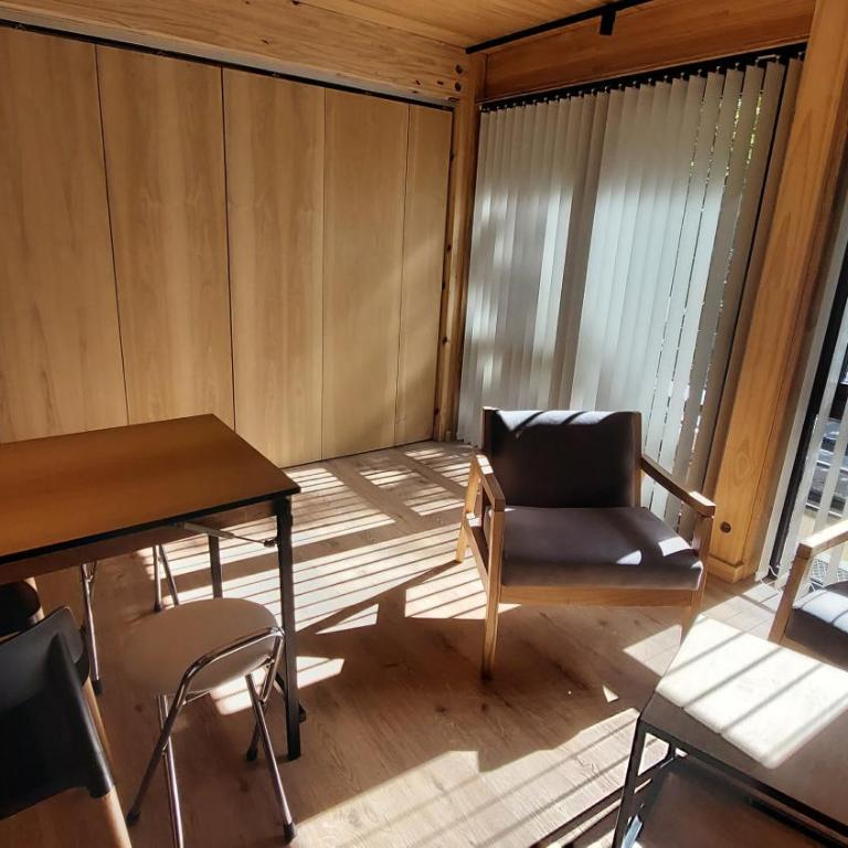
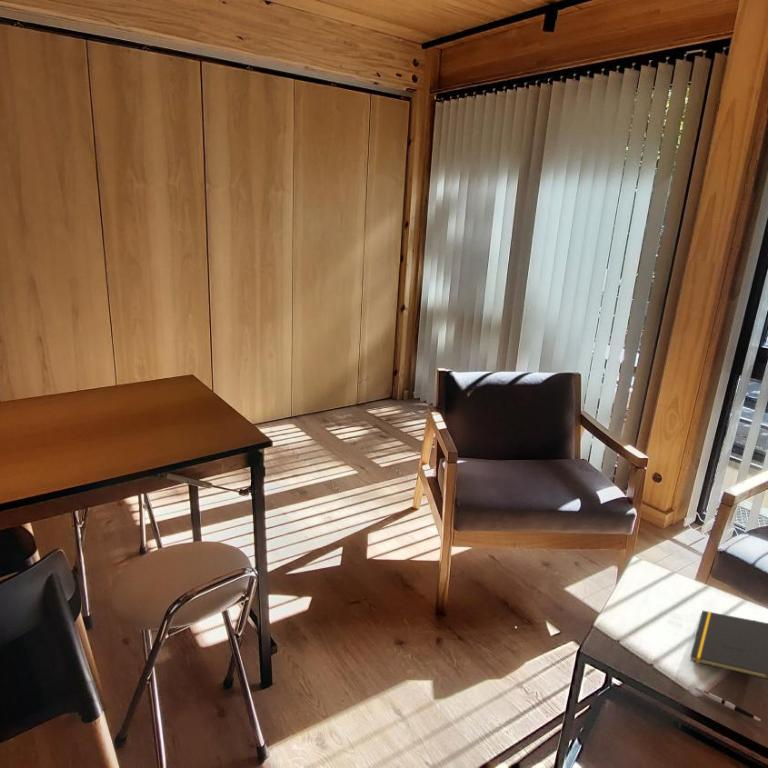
+ pen [694,686,764,723]
+ notepad [689,610,768,680]
